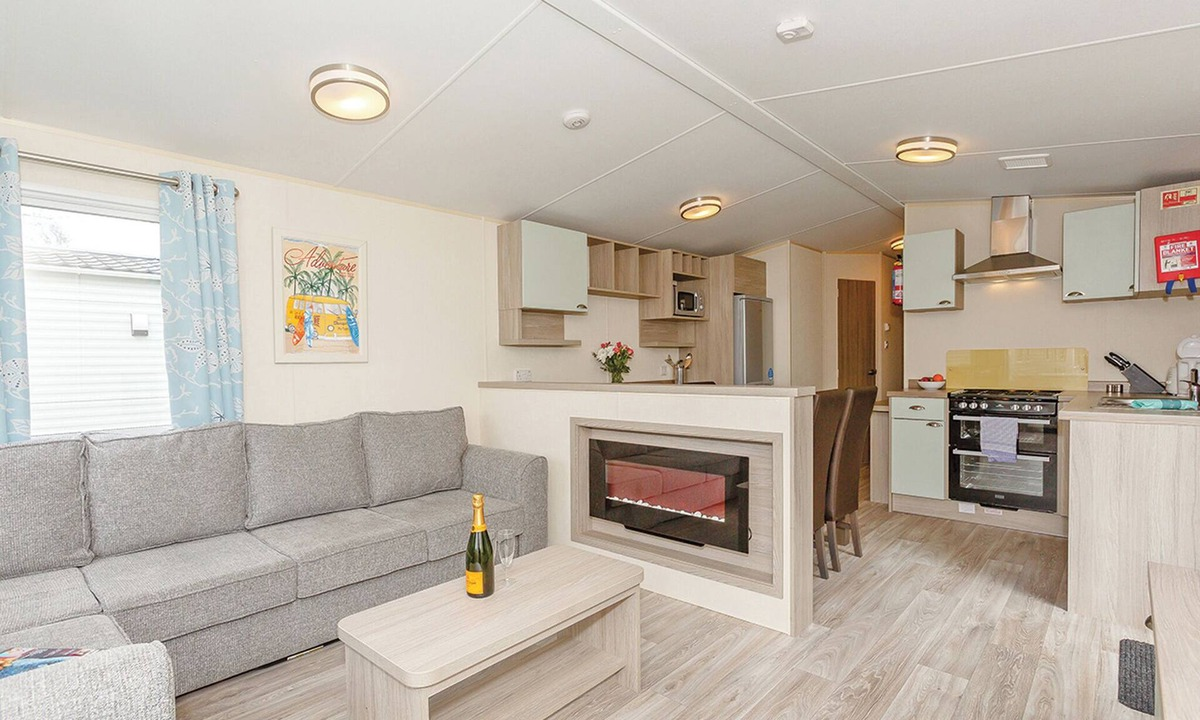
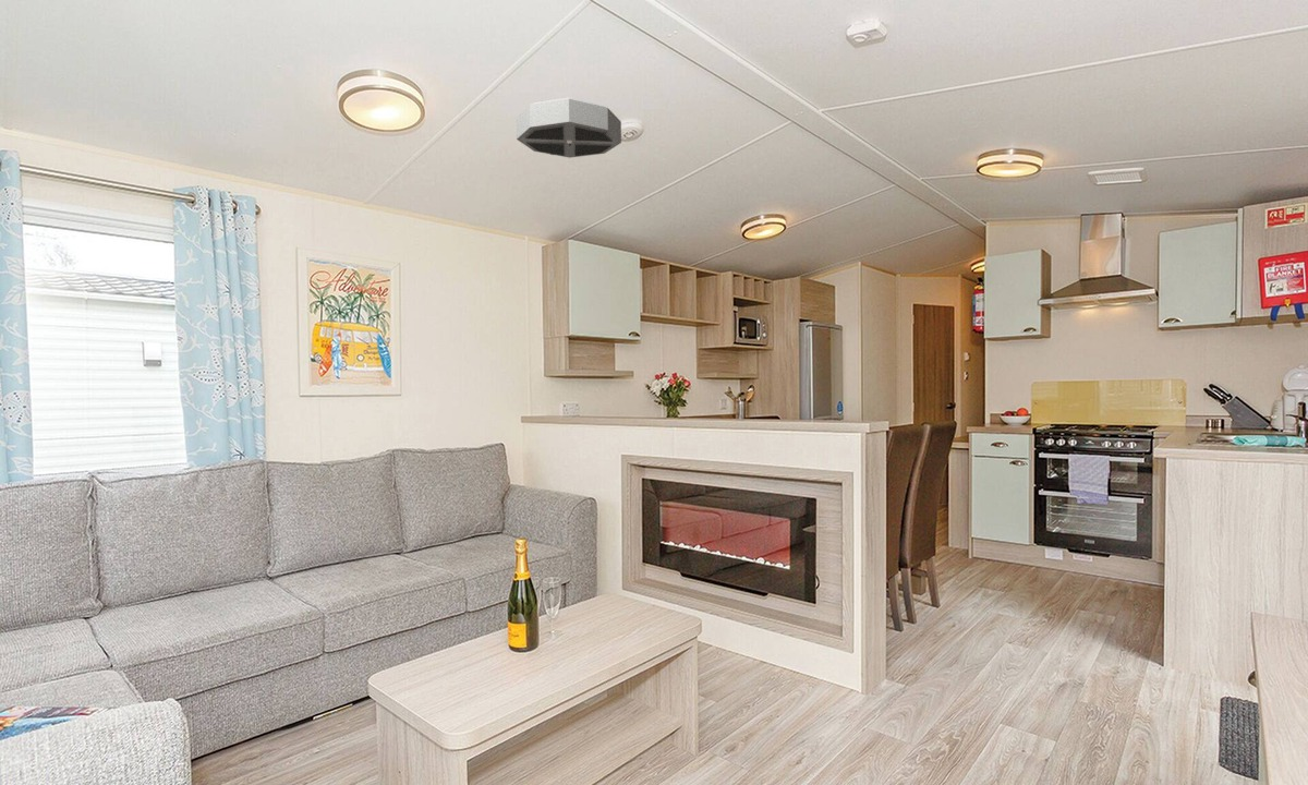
+ ceiling light [516,96,622,159]
